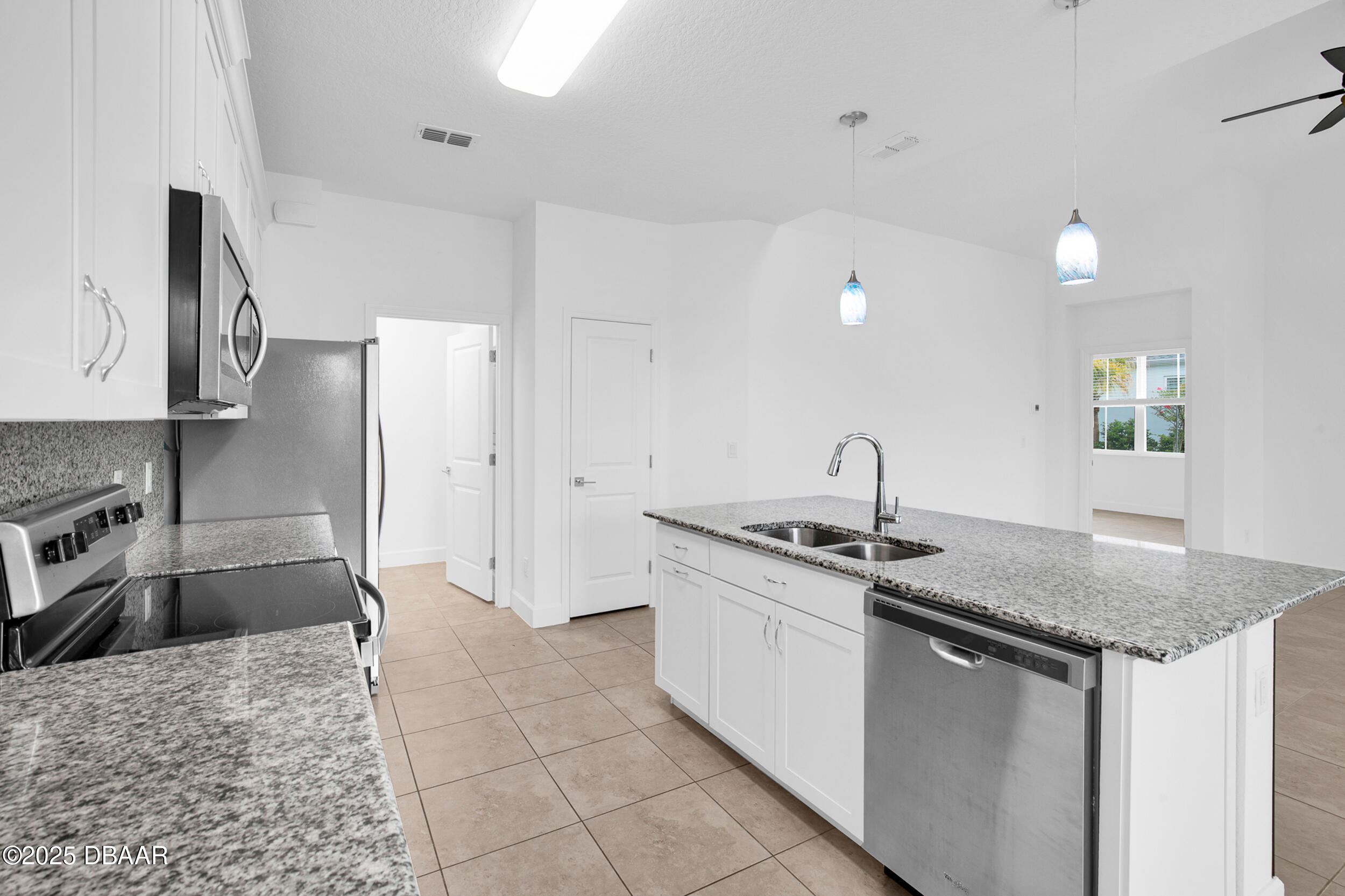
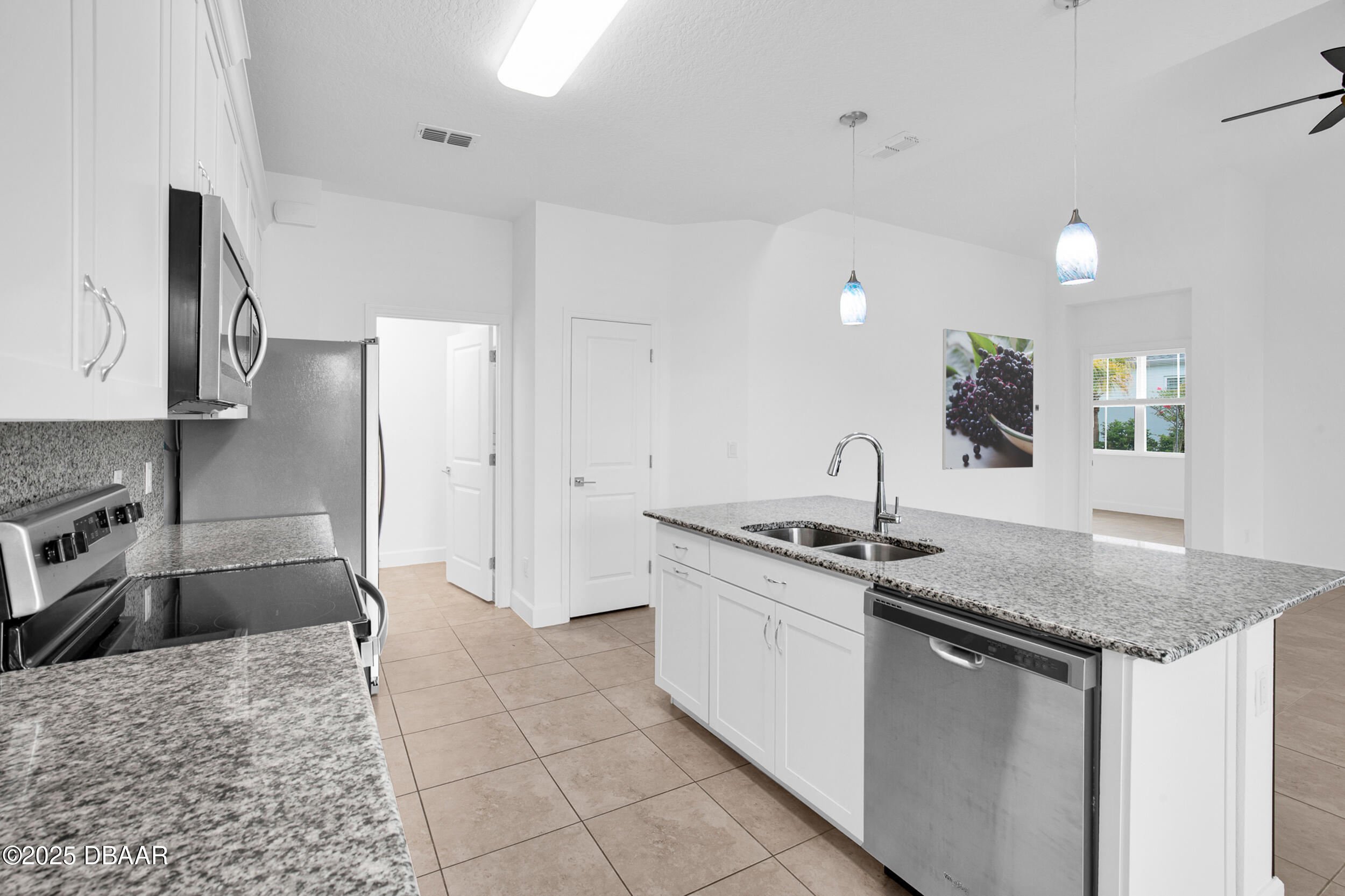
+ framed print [942,328,1035,470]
